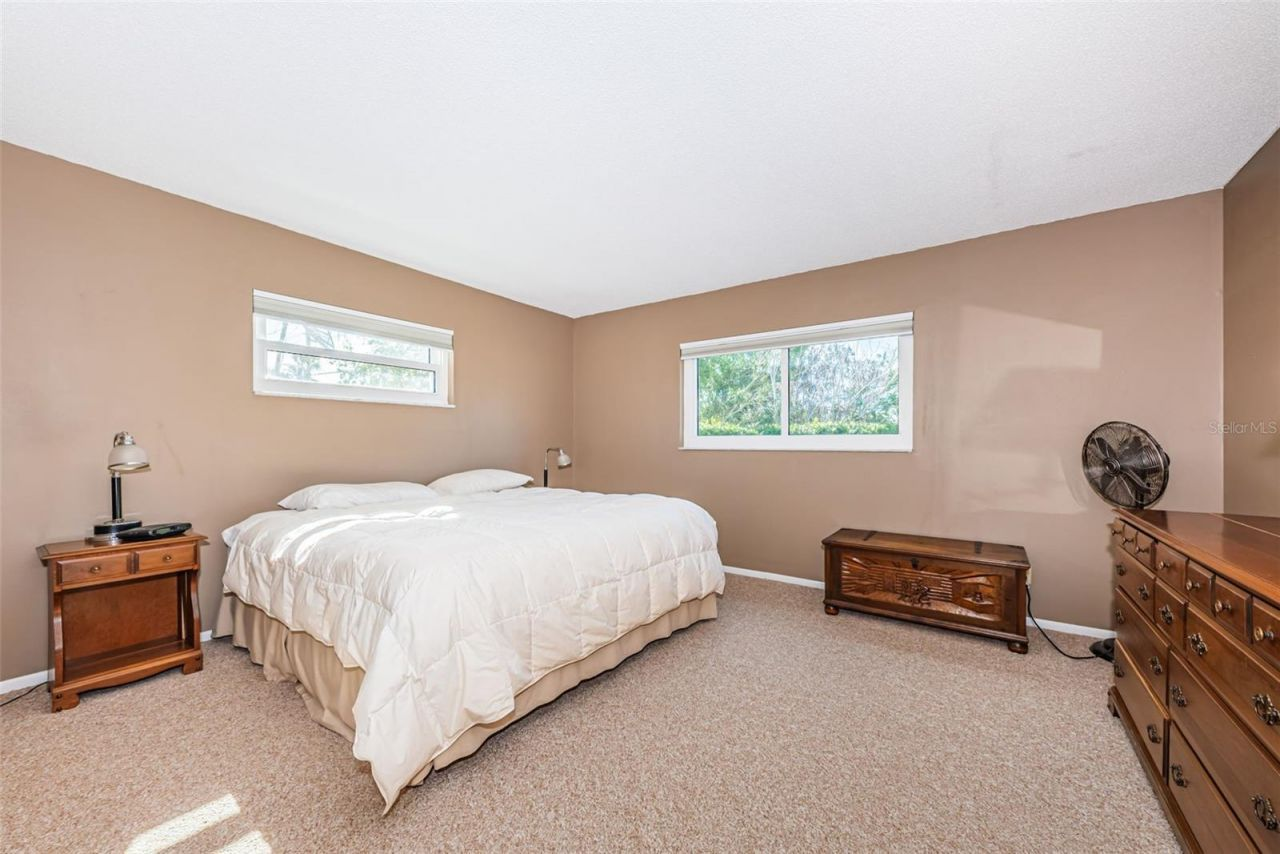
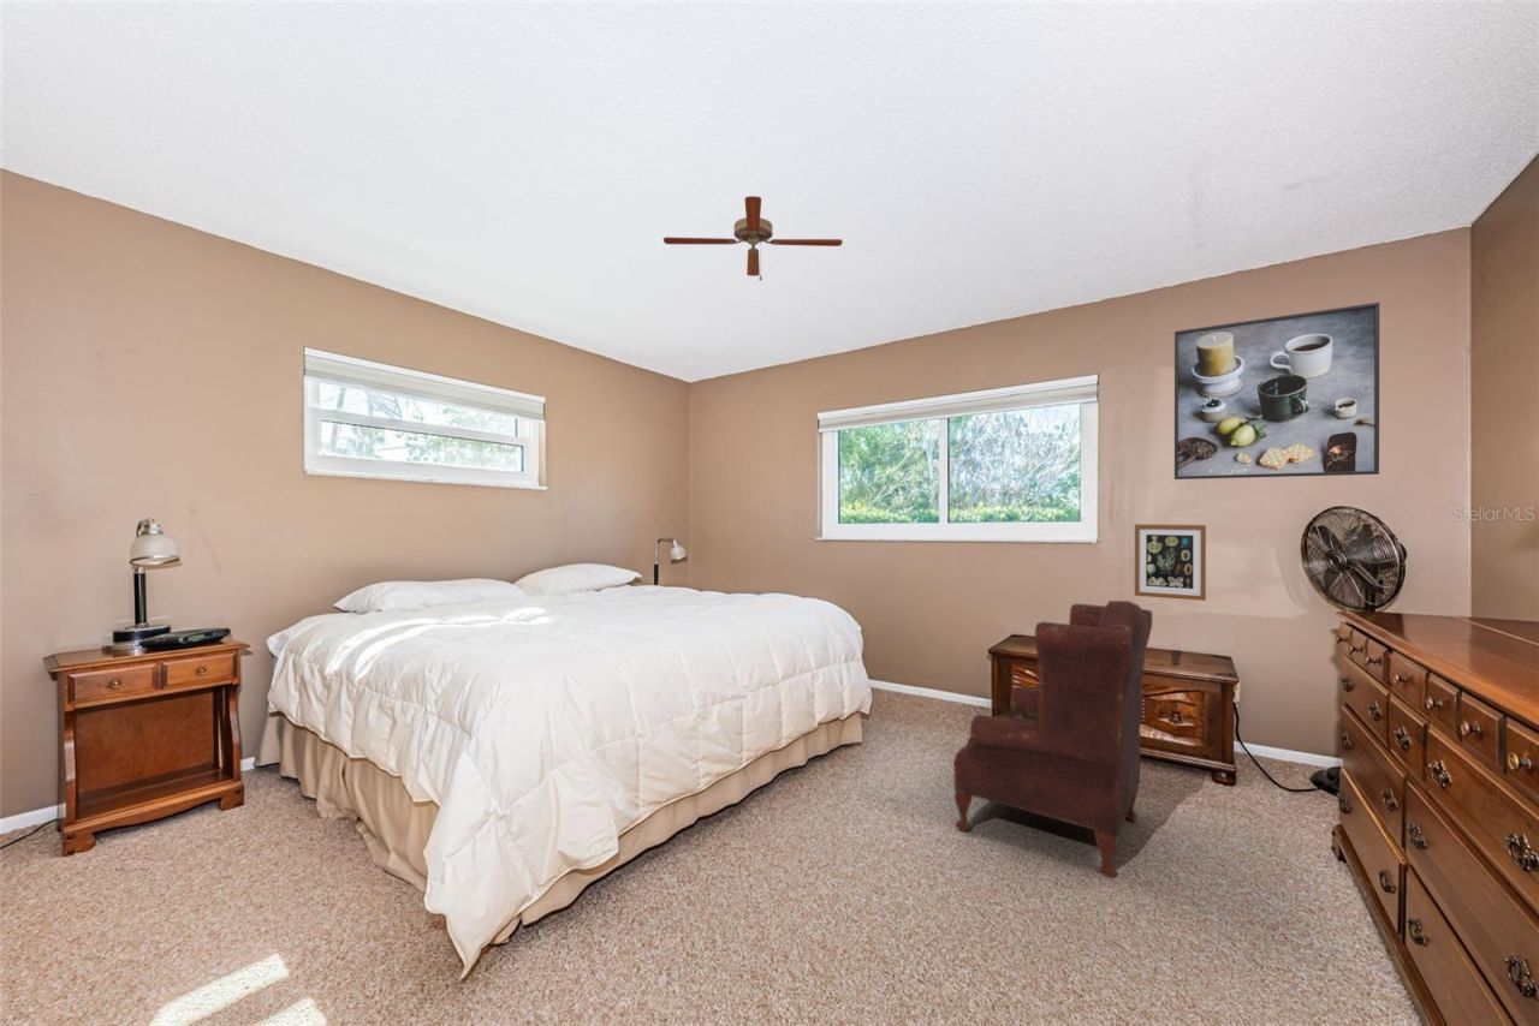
+ wall art [1134,523,1207,602]
+ ceiling fan [662,195,844,282]
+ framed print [1173,302,1380,481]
+ armchair [953,600,1153,878]
